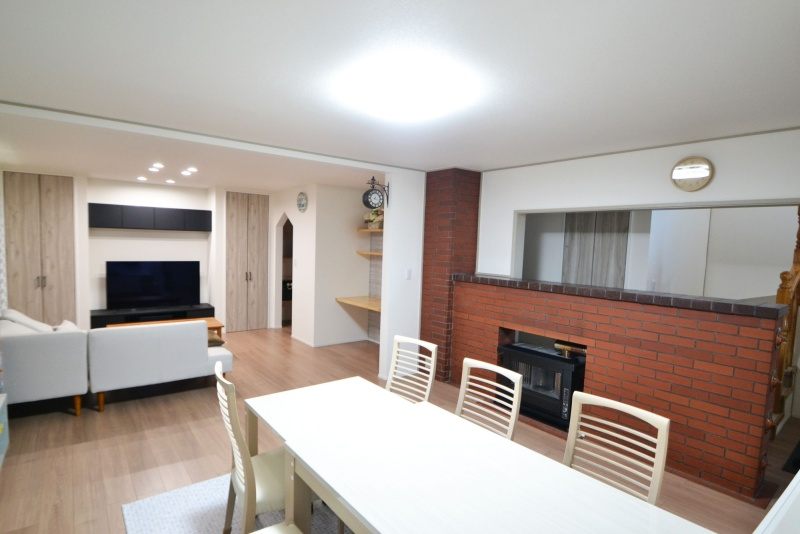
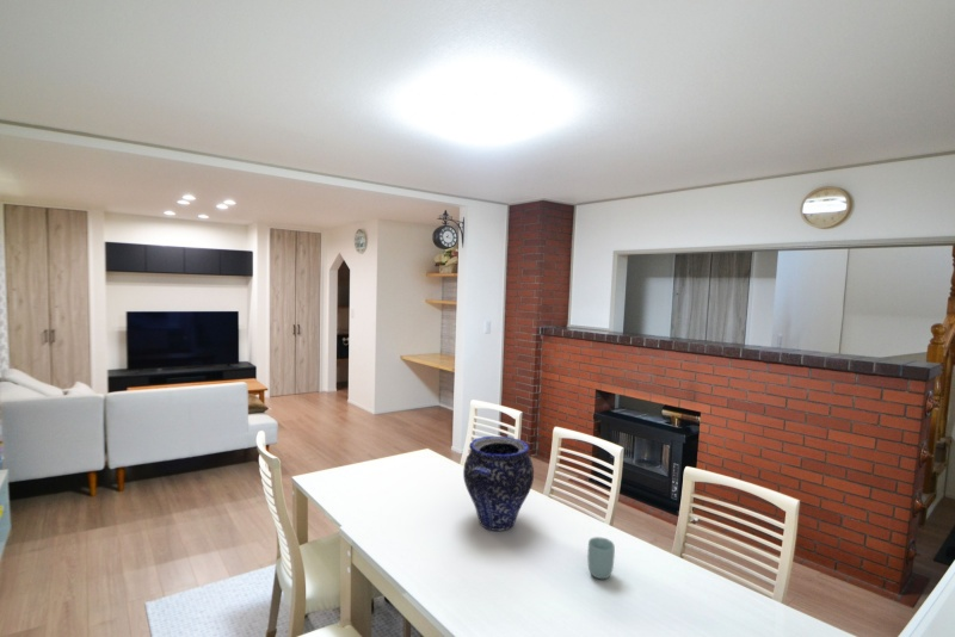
+ vase [462,435,535,532]
+ cup [586,536,616,580]
